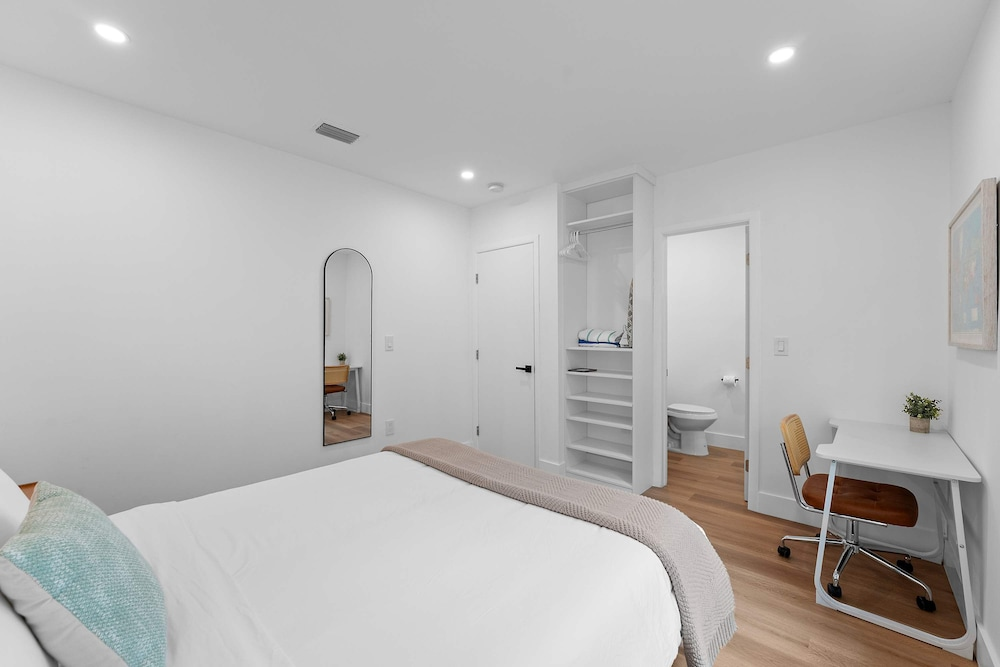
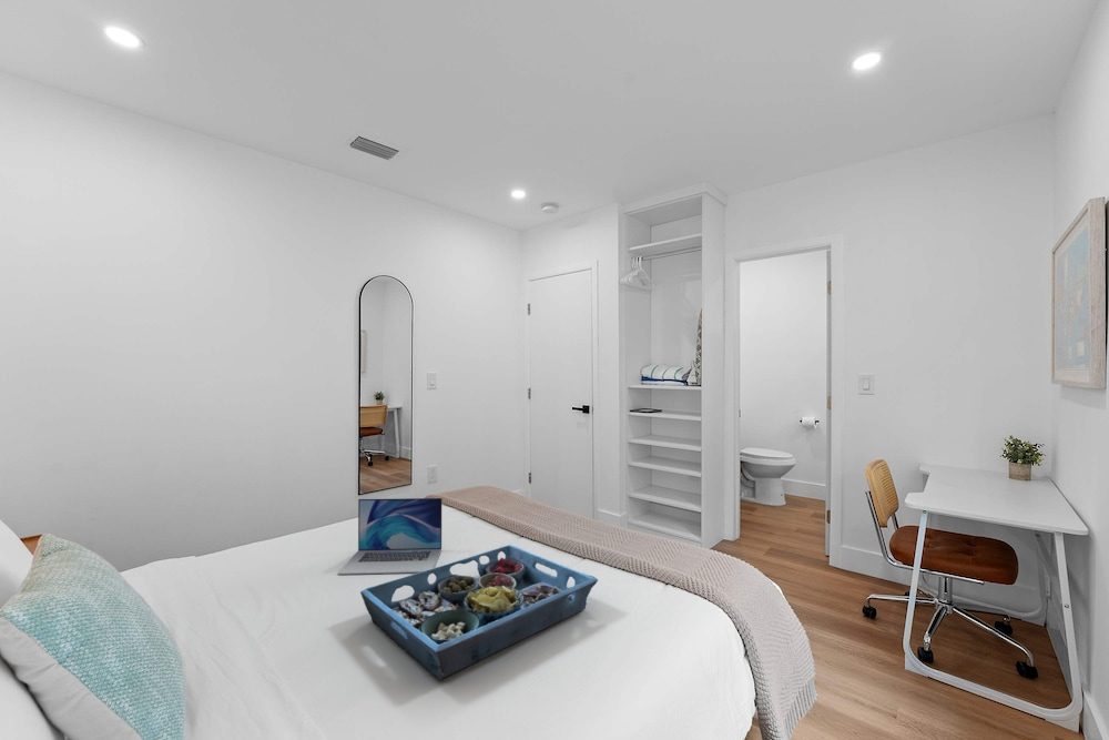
+ laptop [337,497,442,576]
+ serving tray [359,544,599,681]
